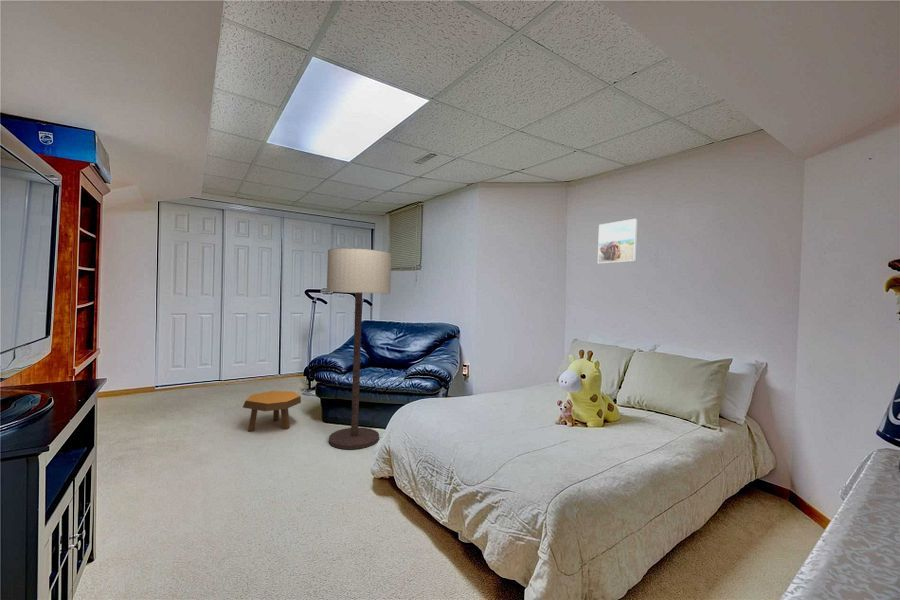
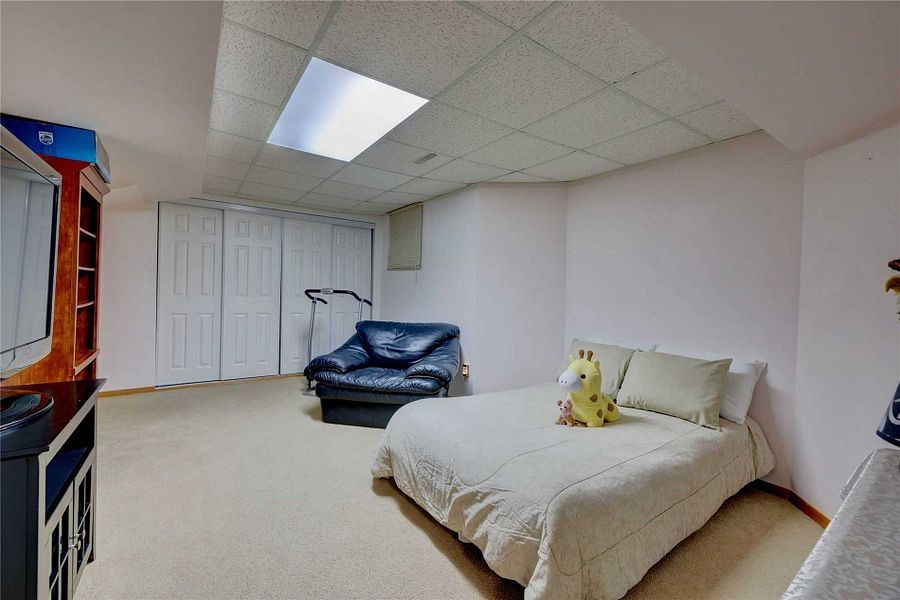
- floor lamp [326,247,392,450]
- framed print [597,218,639,265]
- footstool [242,390,302,432]
